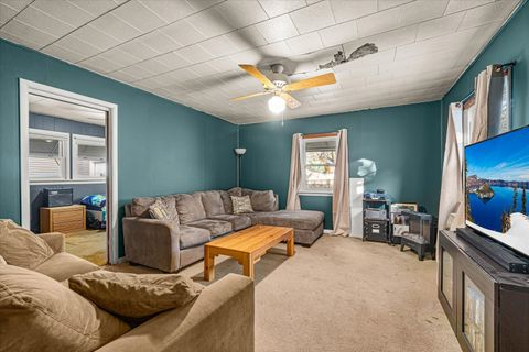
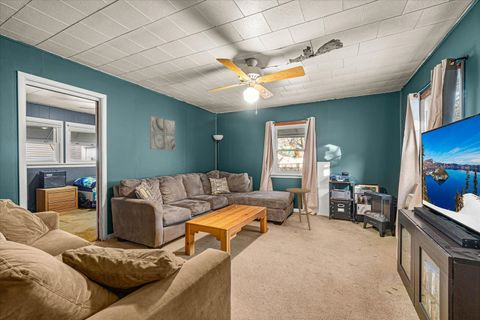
+ side table [282,187,312,231]
+ wall art [149,115,176,151]
